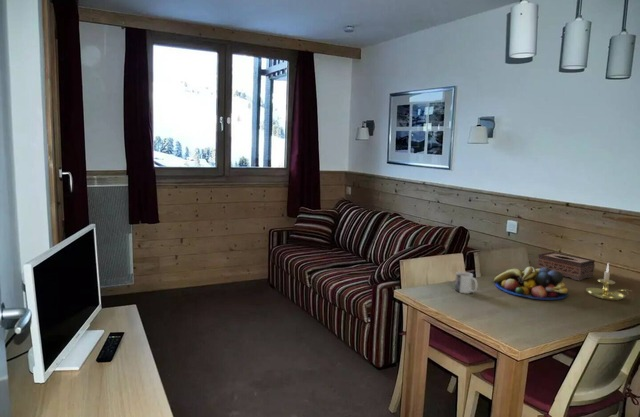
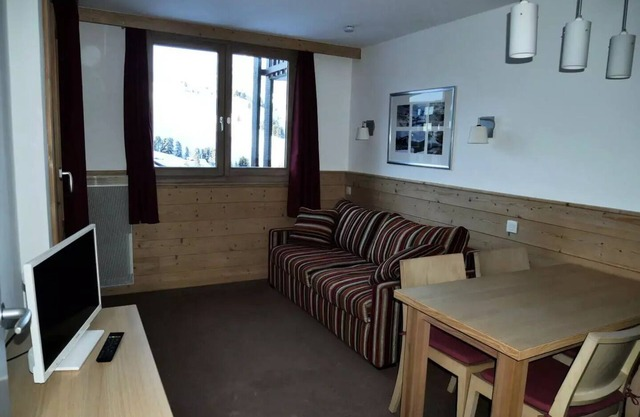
- tissue box [536,251,596,282]
- candle holder [585,262,632,301]
- mug [454,271,479,294]
- fruit bowl [493,266,570,301]
